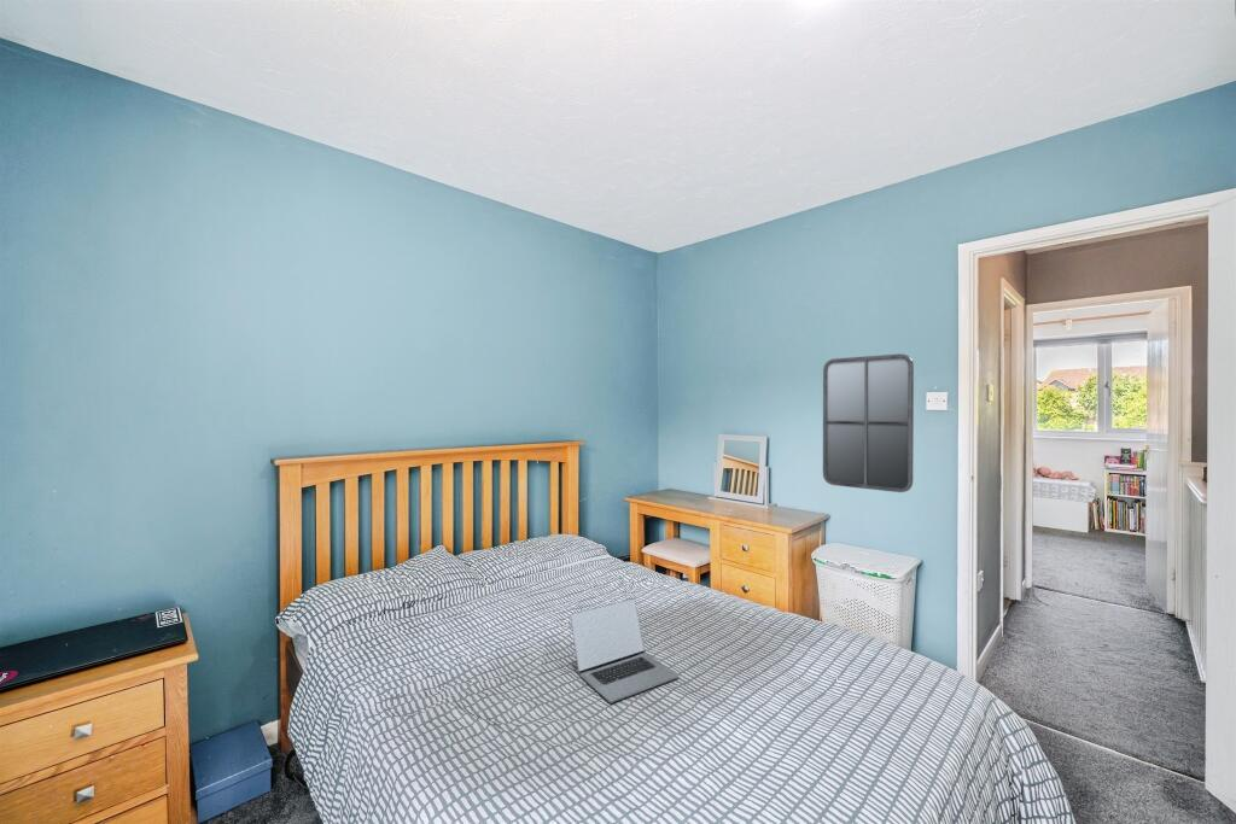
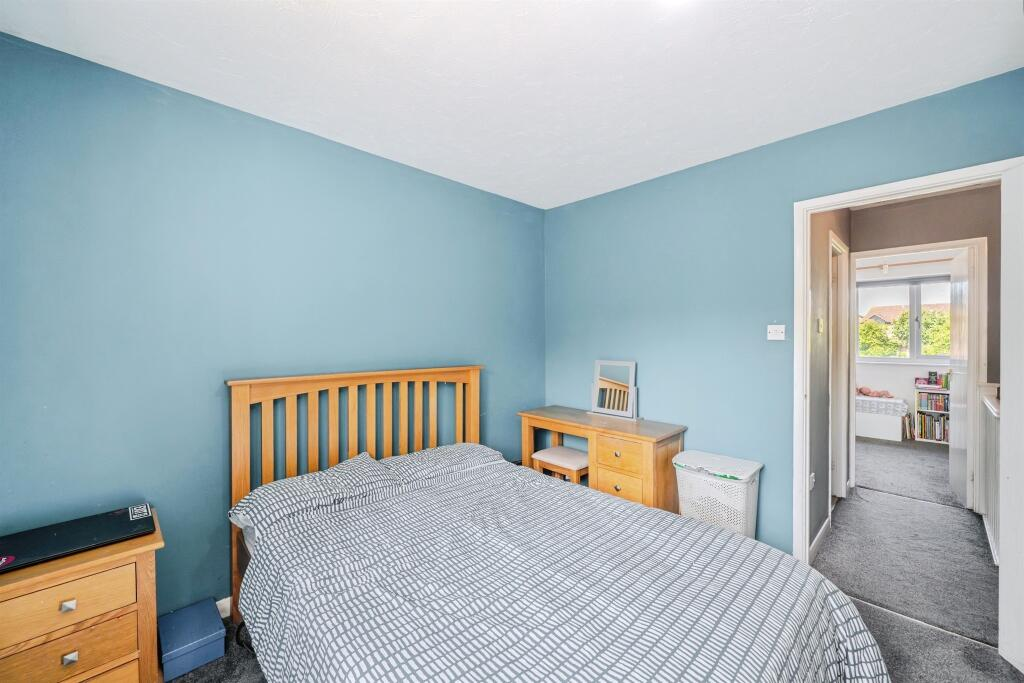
- home mirror [822,352,915,493]
- laptop [569,597,680,705]
